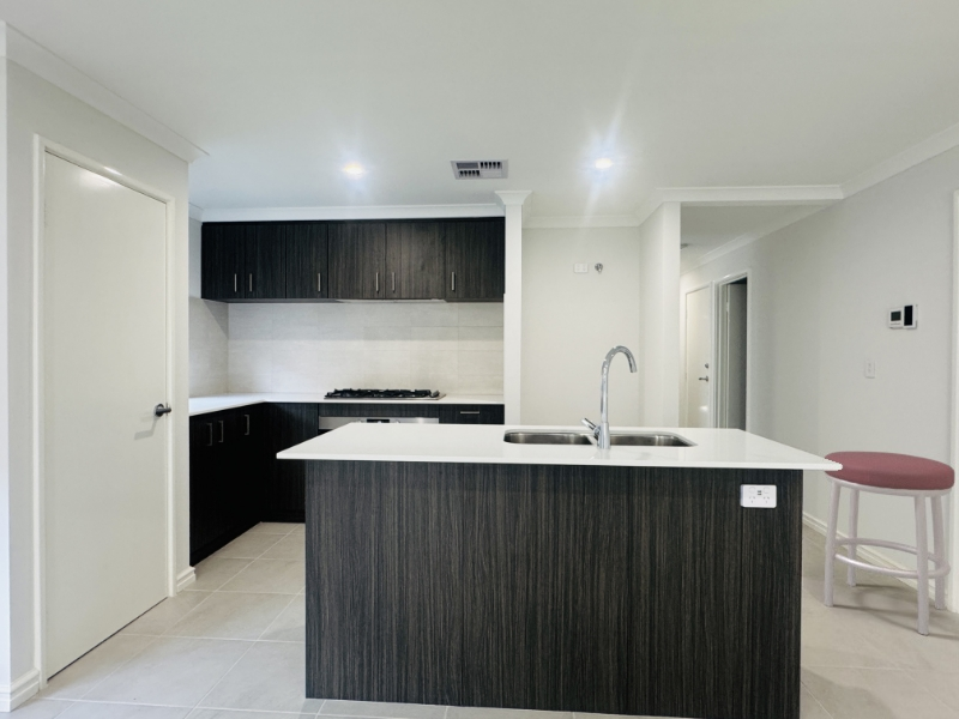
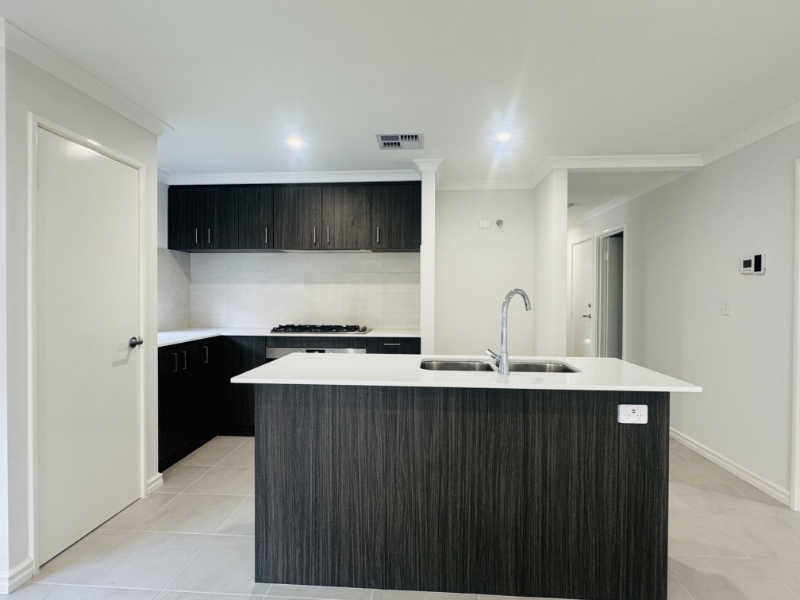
- bar stool [822,451,955,636]
